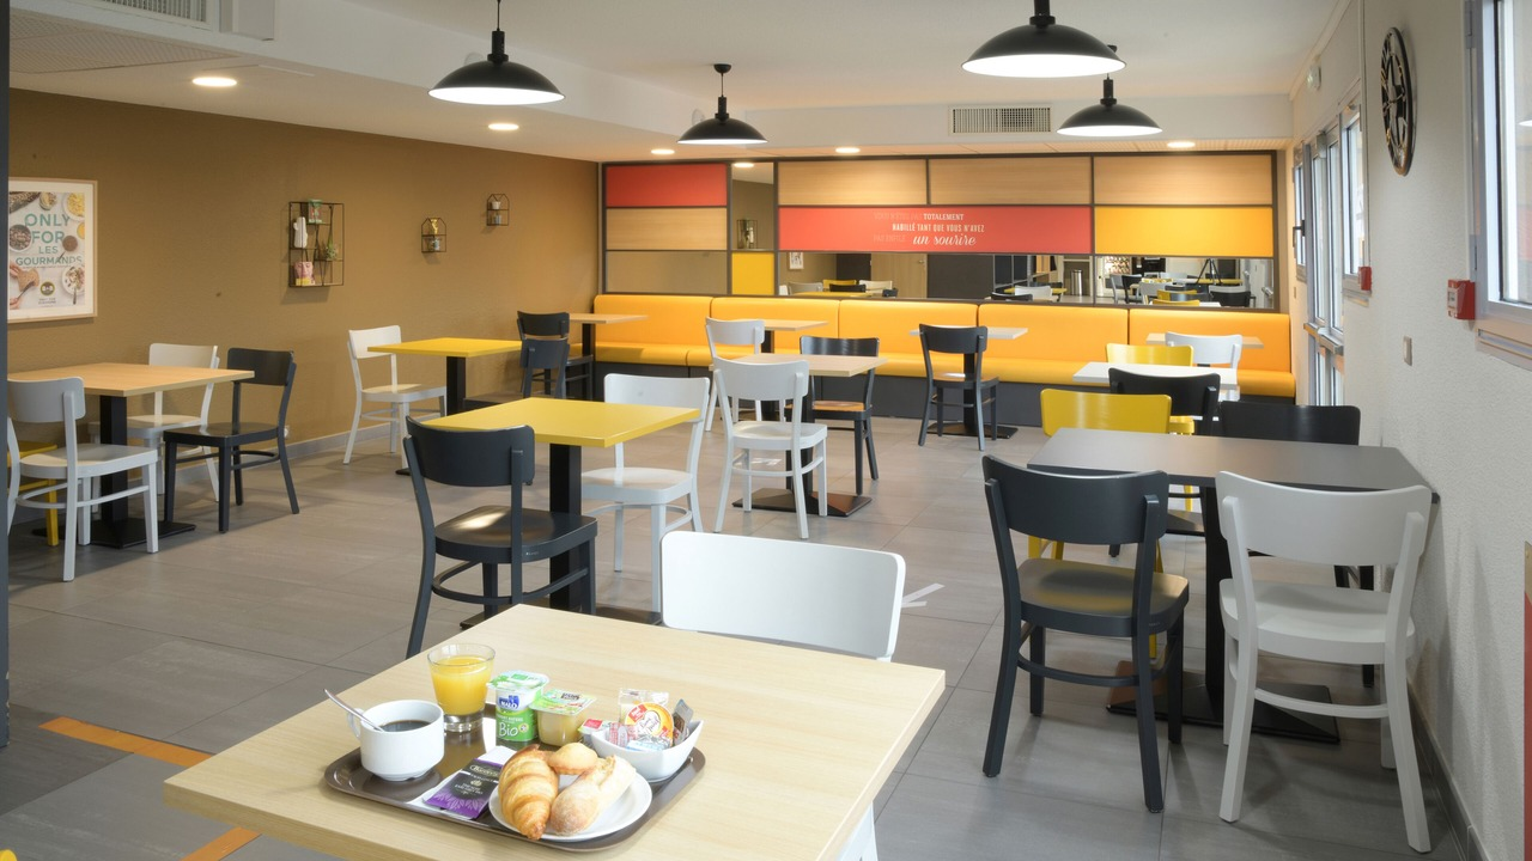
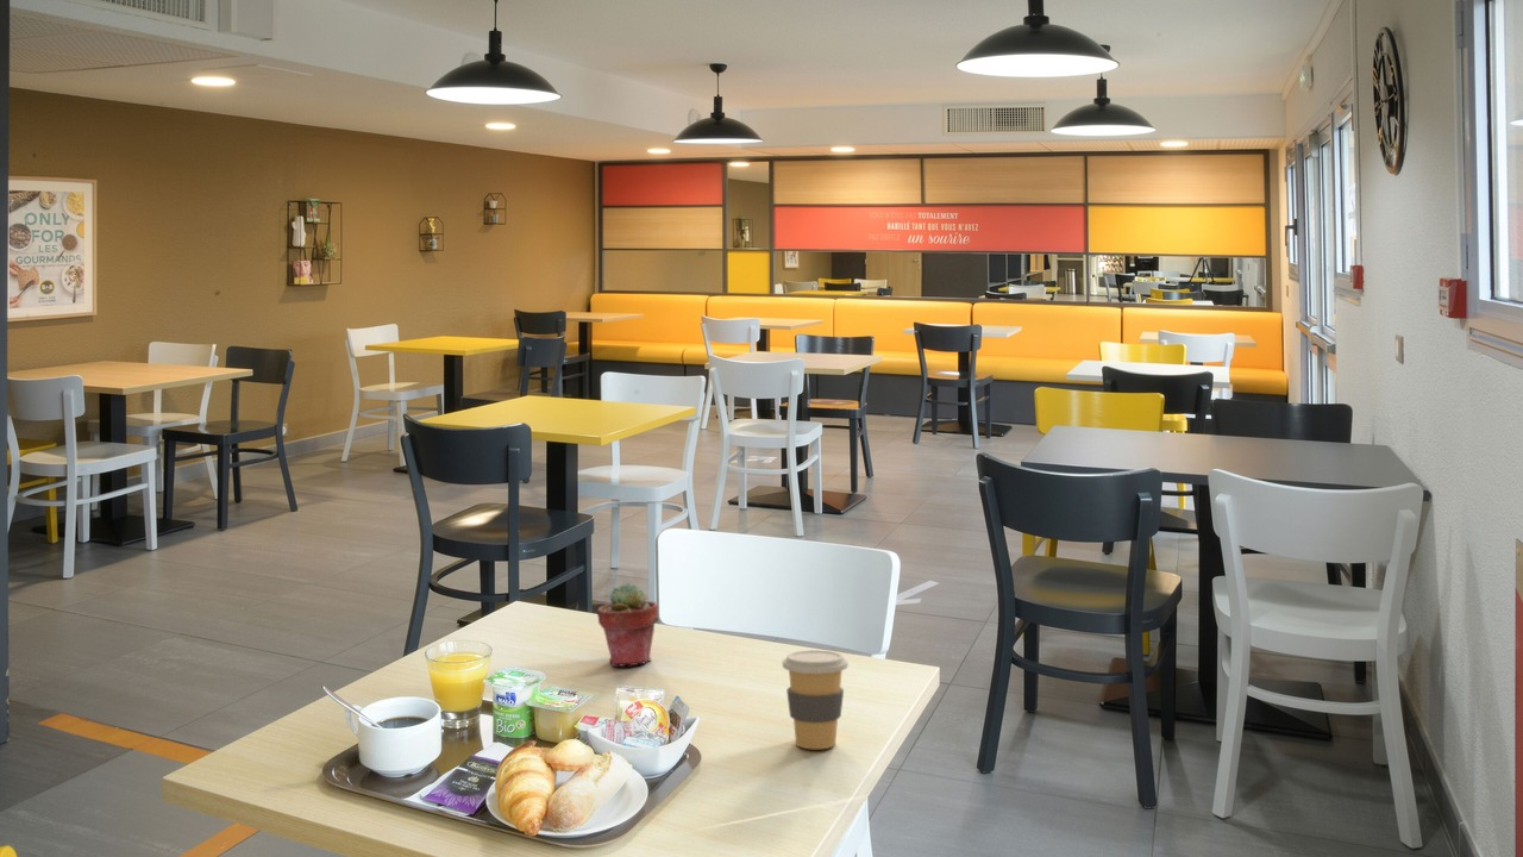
+ potted succulent [596,582,659,668]
+ coffee cup [782,649,850,750]
